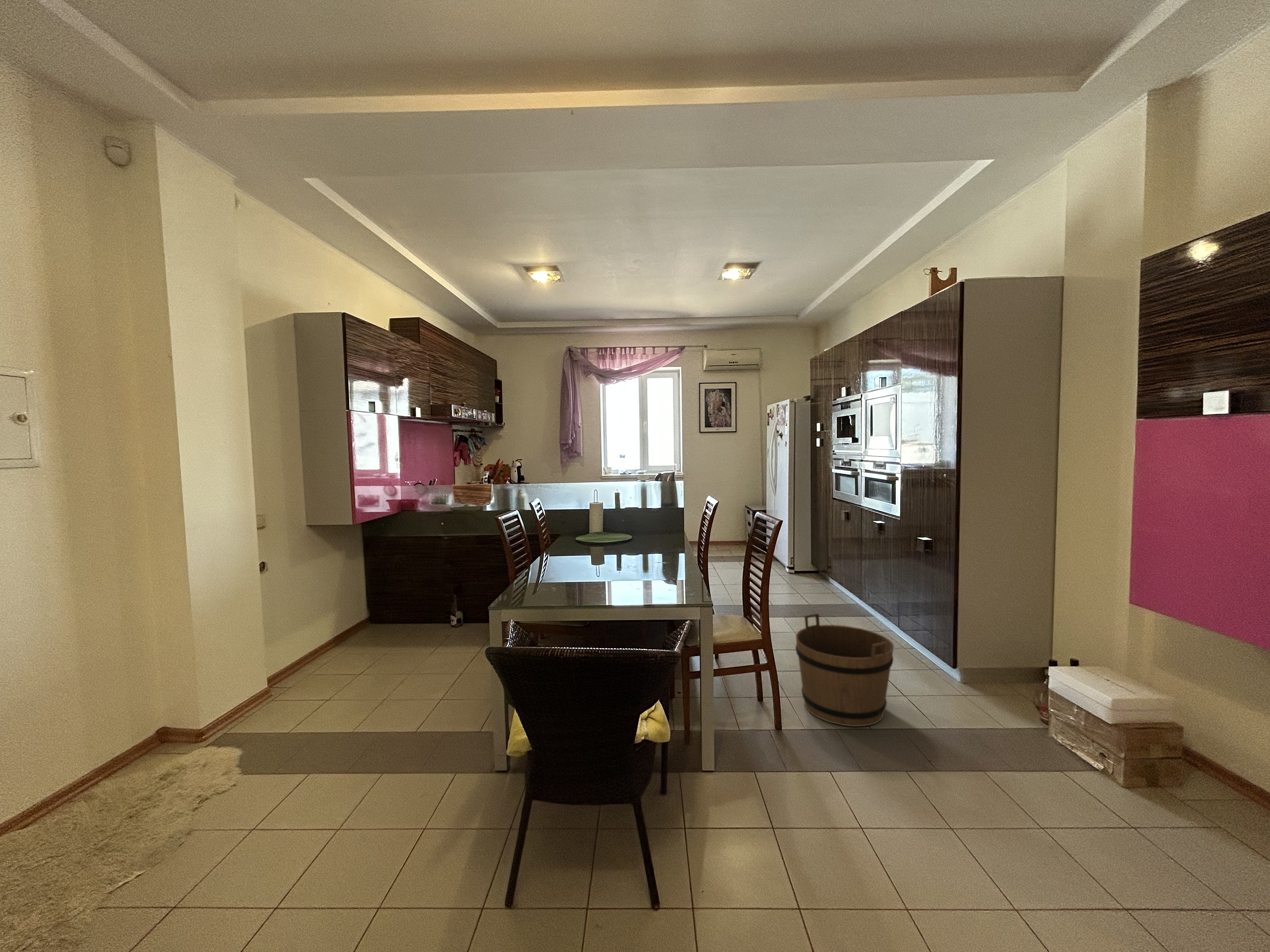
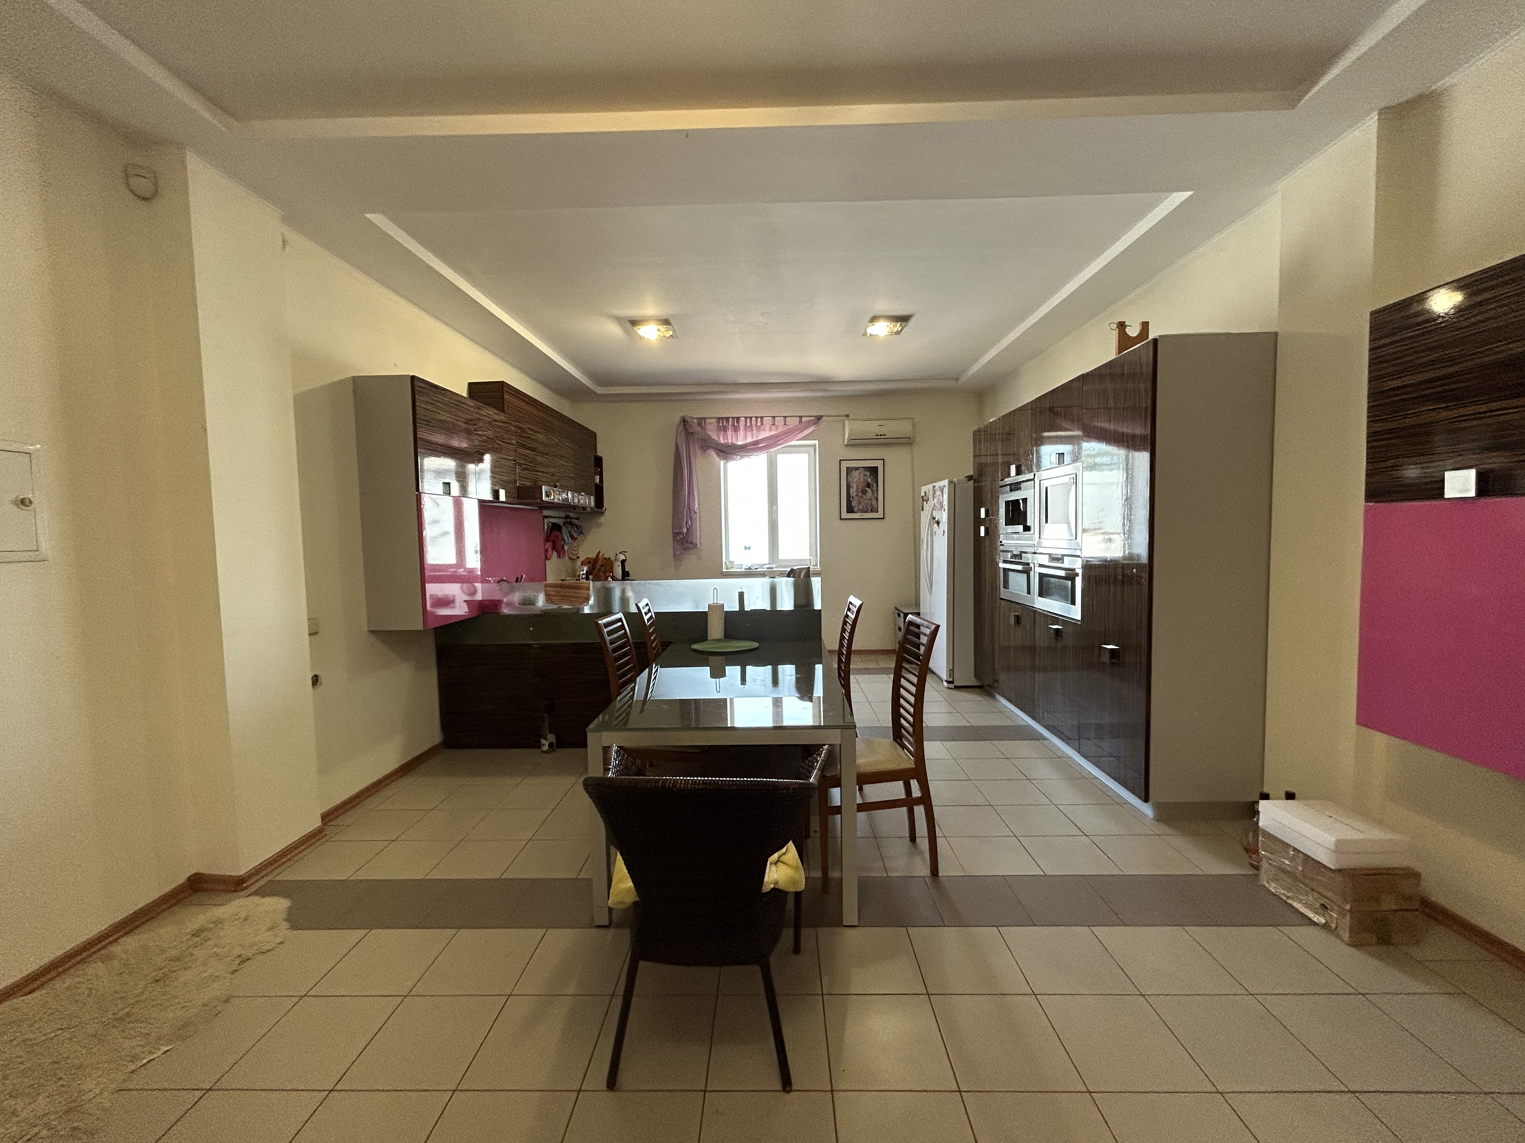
- bucket [795,613,894,727]
